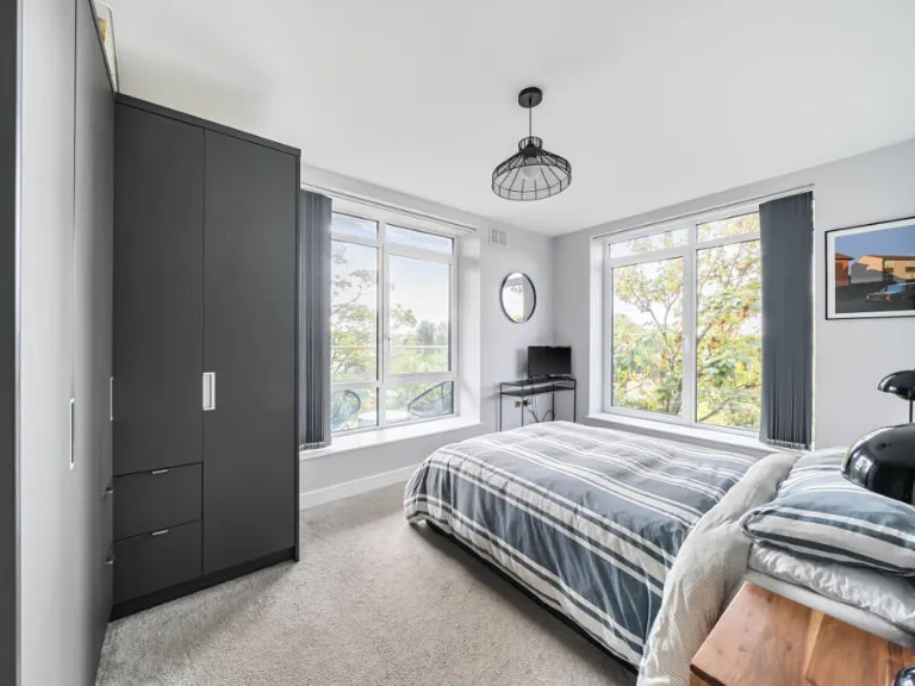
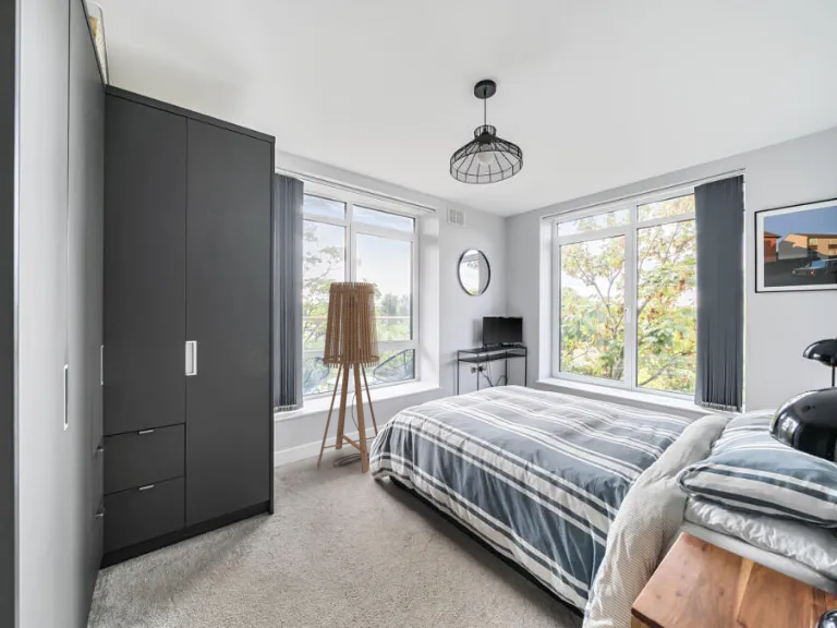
+ floor lamp [316,281,381,473]
